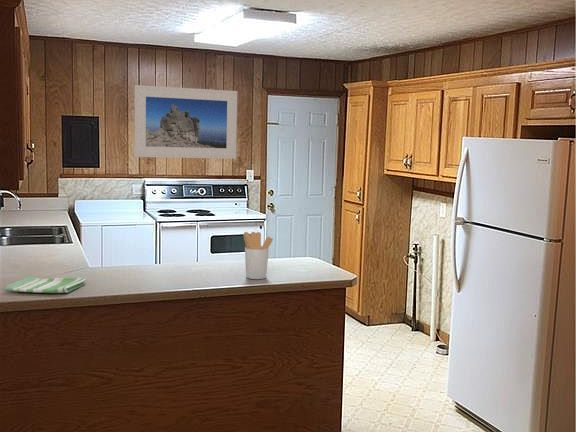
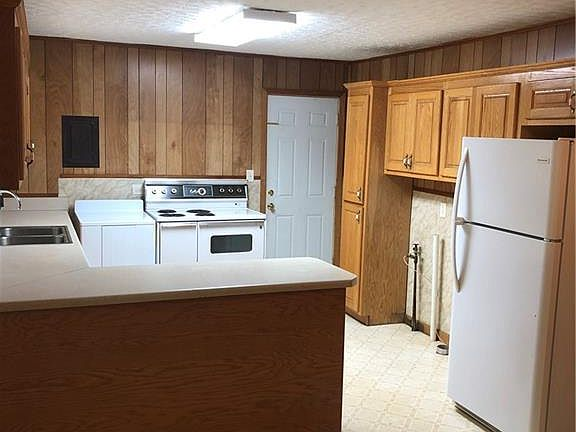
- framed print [134,84,238,160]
- utensil holder [243,231,274,280]
- dish towel [2,275,87,294]
